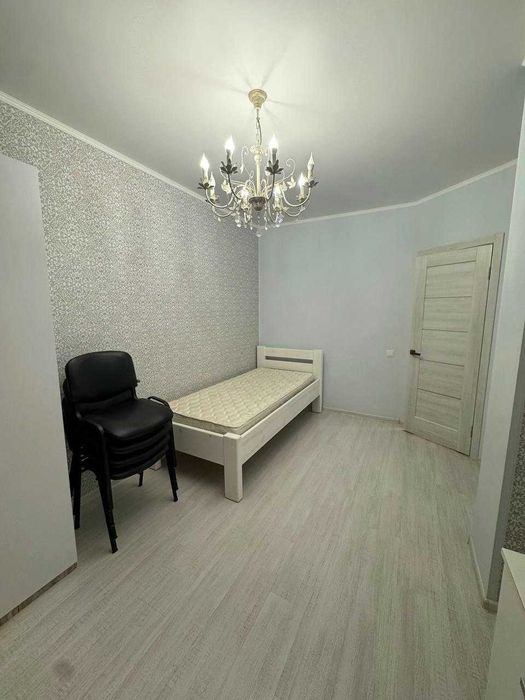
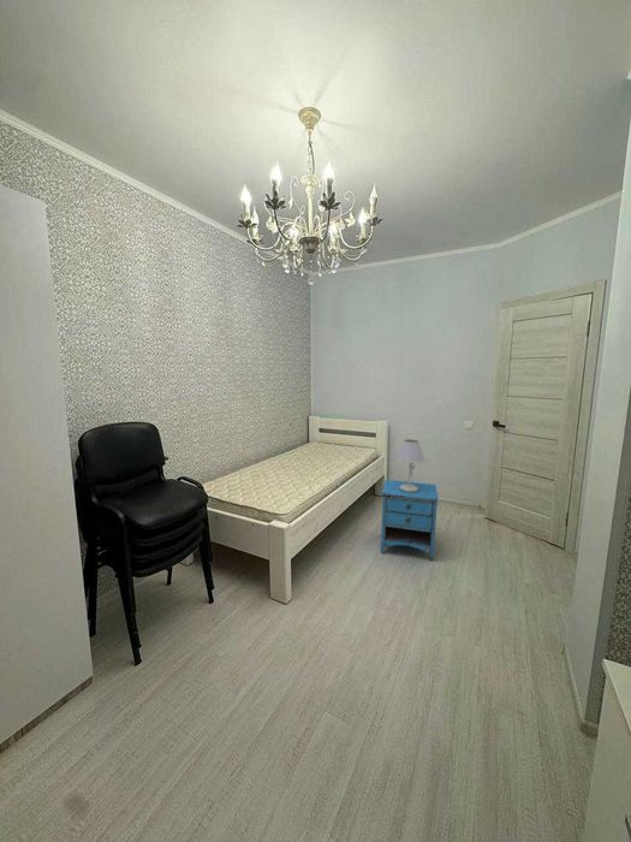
+ nightstand [380,479,440,562]
+ table lamp [395,438,427,492]
